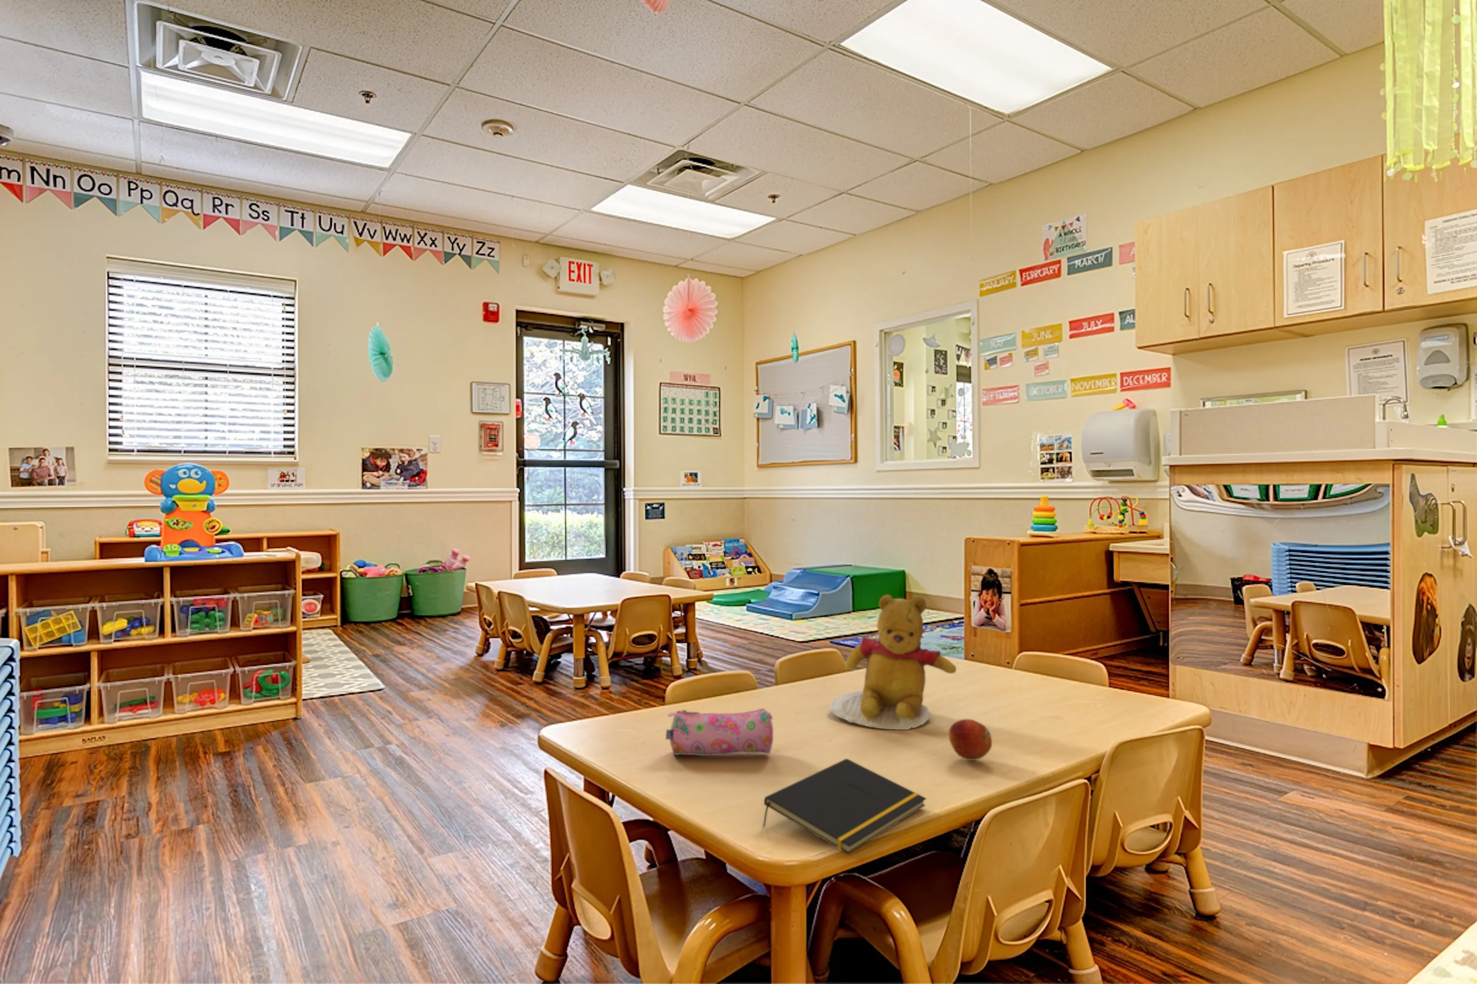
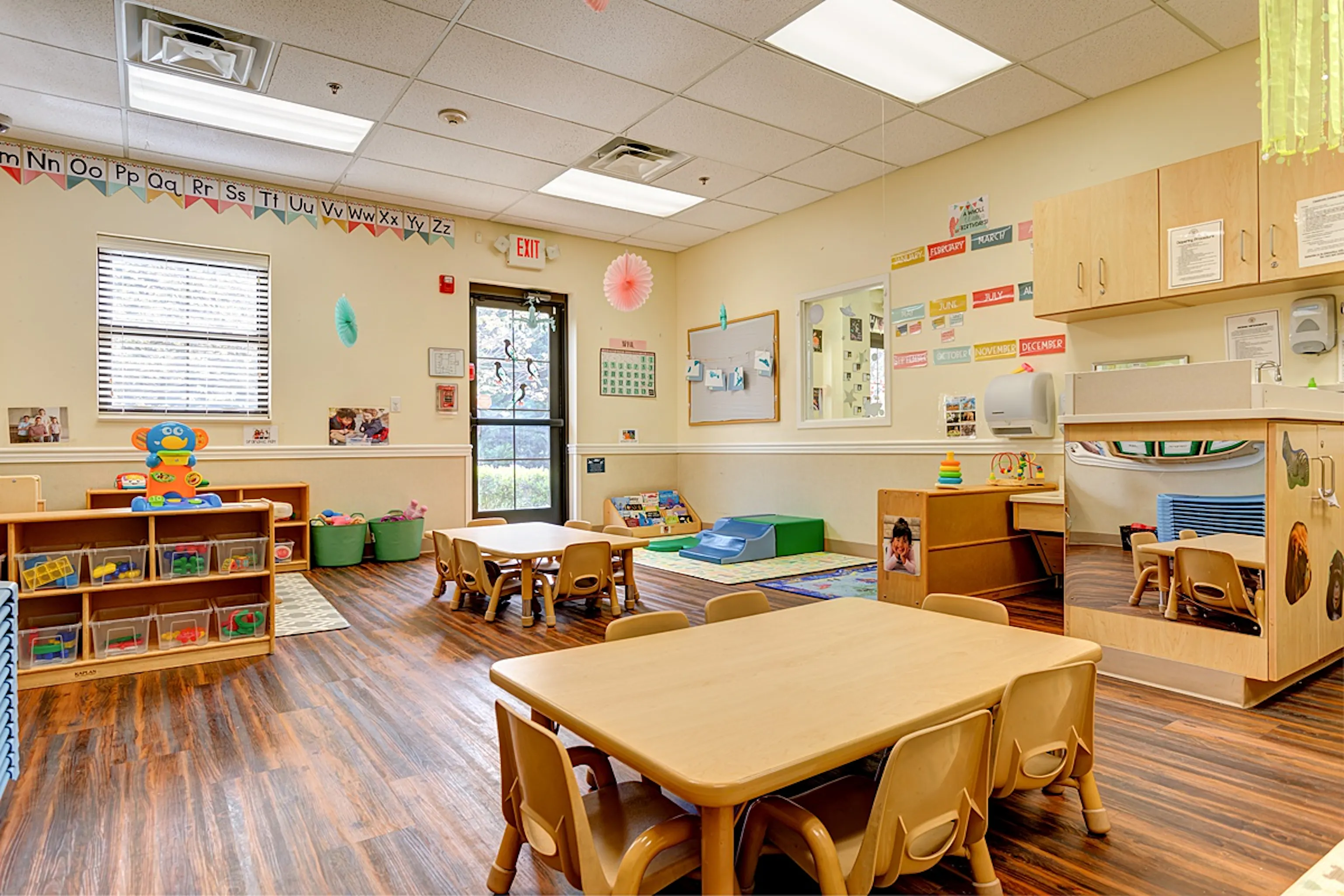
- teddy bear [830,594,957,730]
- notepad [762,758,928,854]
- fruit [947,719,992,761]
- pencil case [666,707,774,757]
